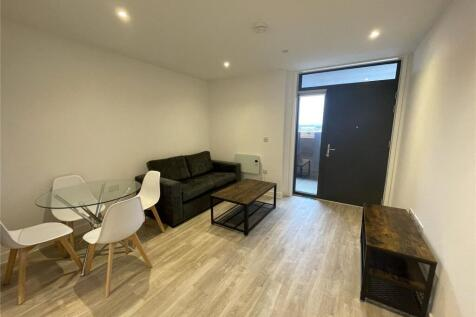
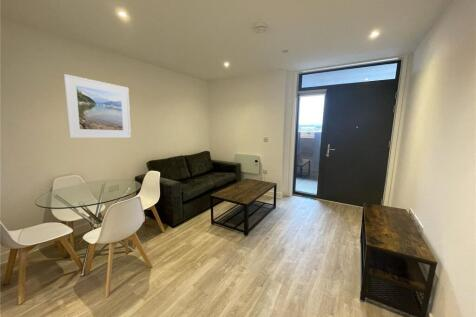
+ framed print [63,73,132,139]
